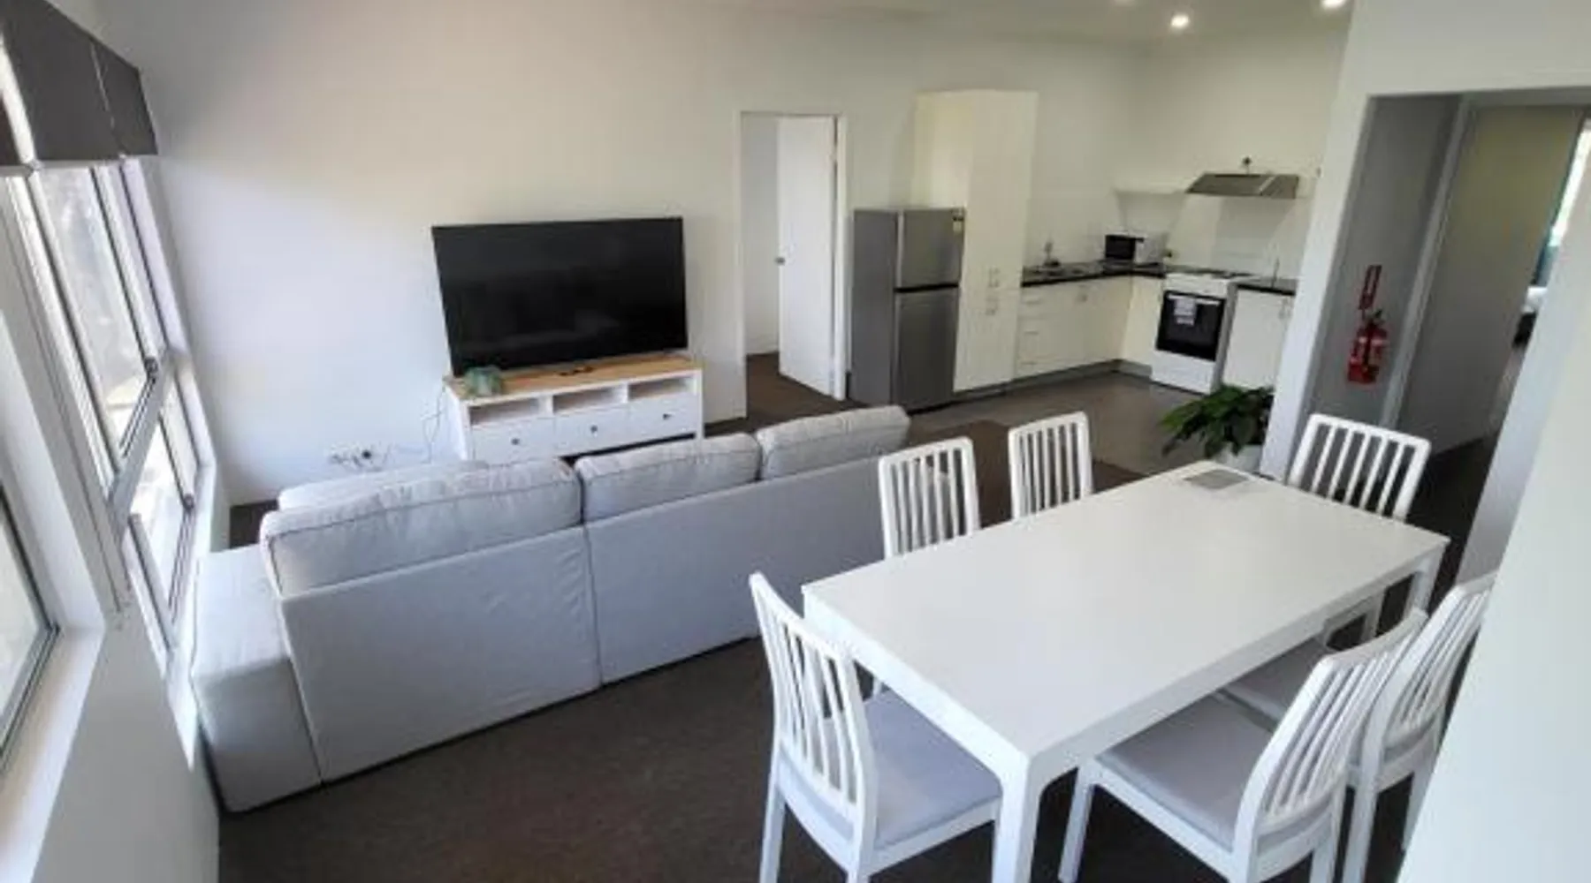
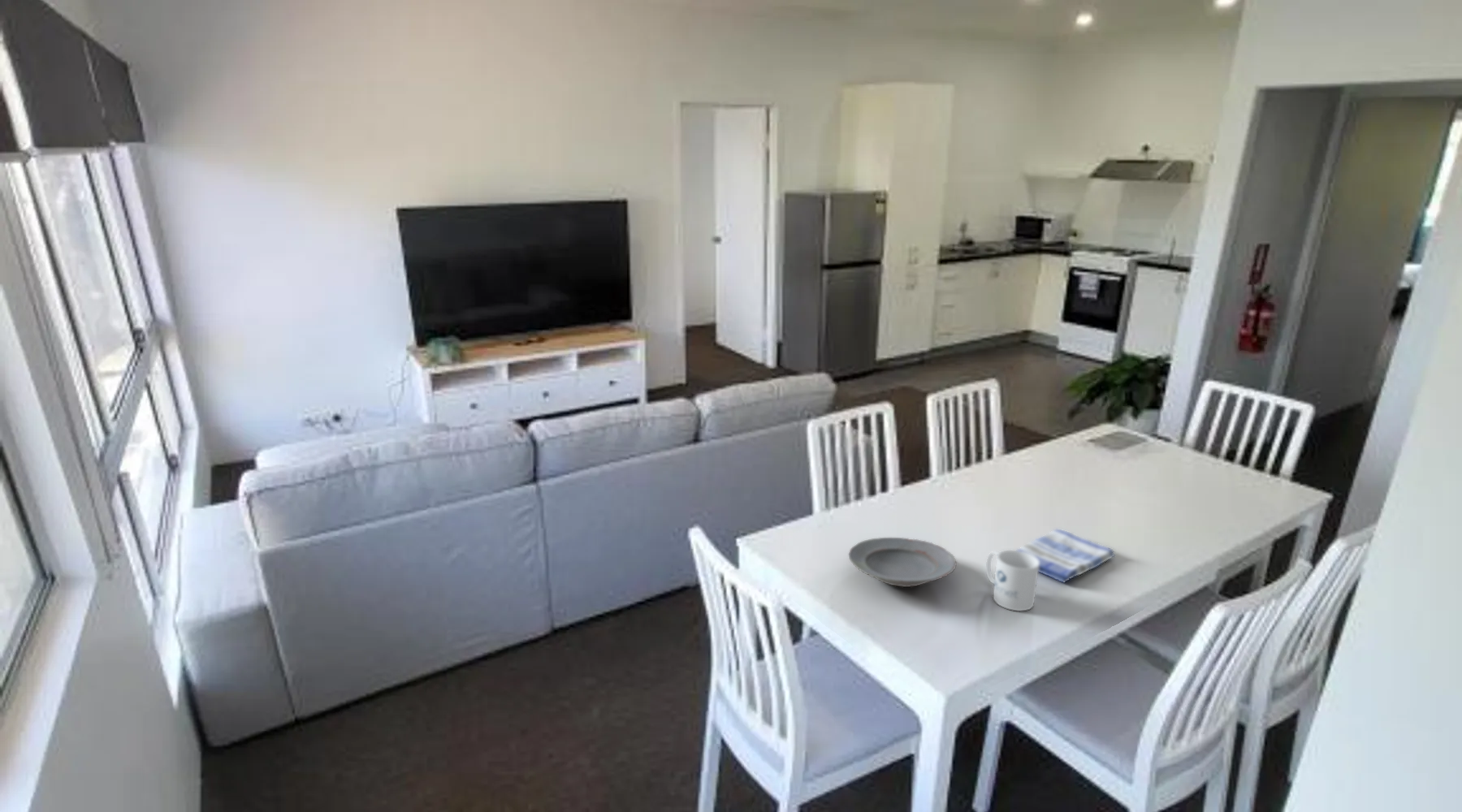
+ mug [985,550,1040,611]
+ dish towel [1015,529,1116,584]
+ plate [848,537,958,588]
